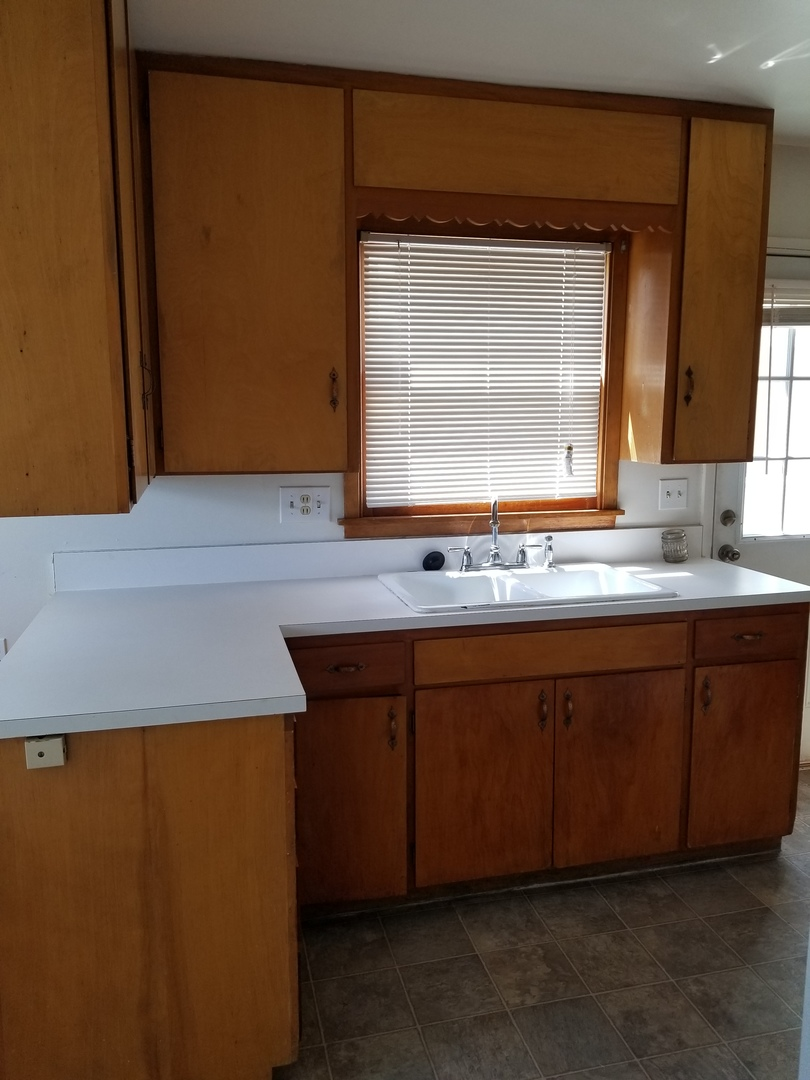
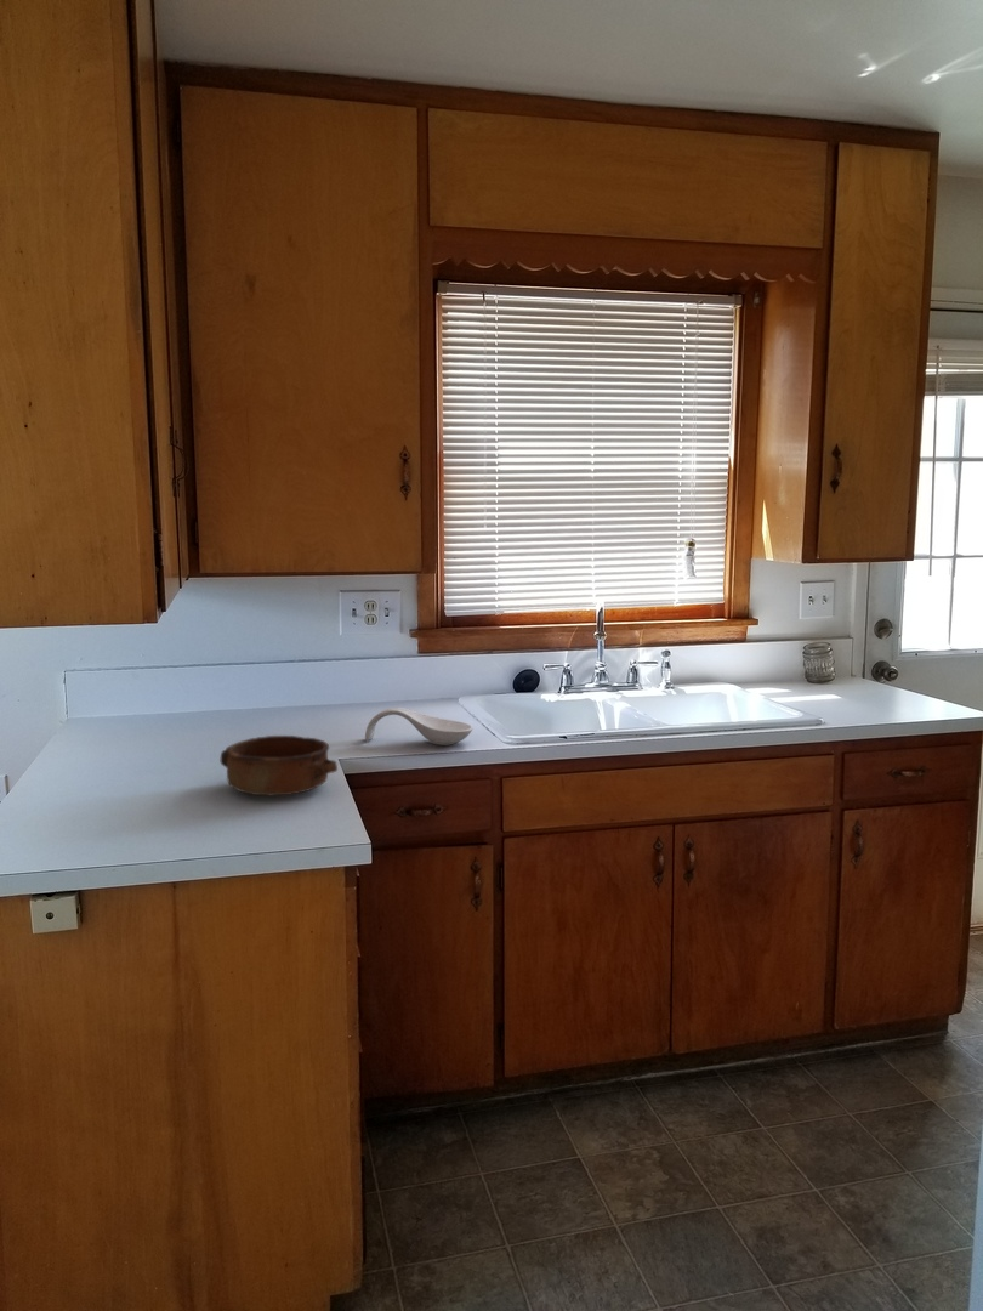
+ spoon rest [364,706,473,747]
+ bowl [220,734,339,796]
